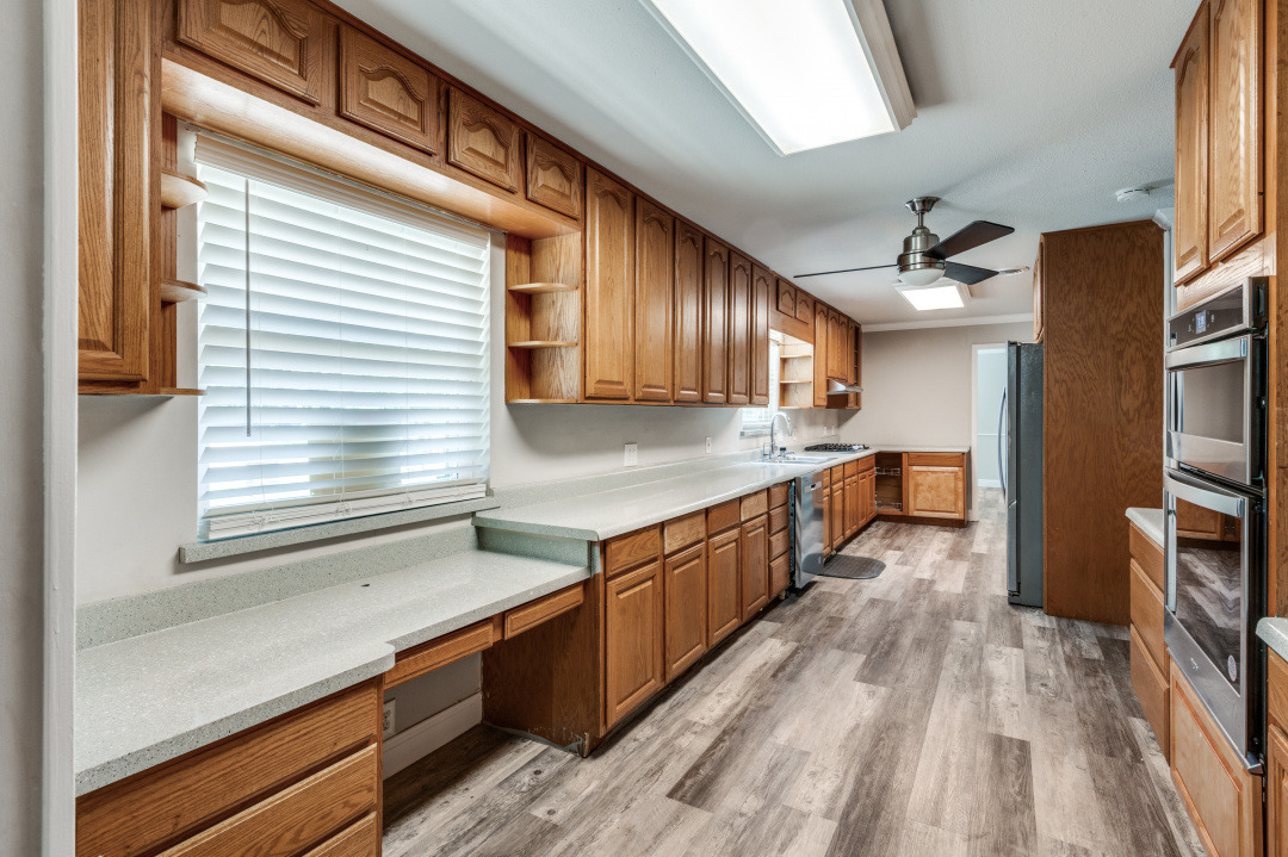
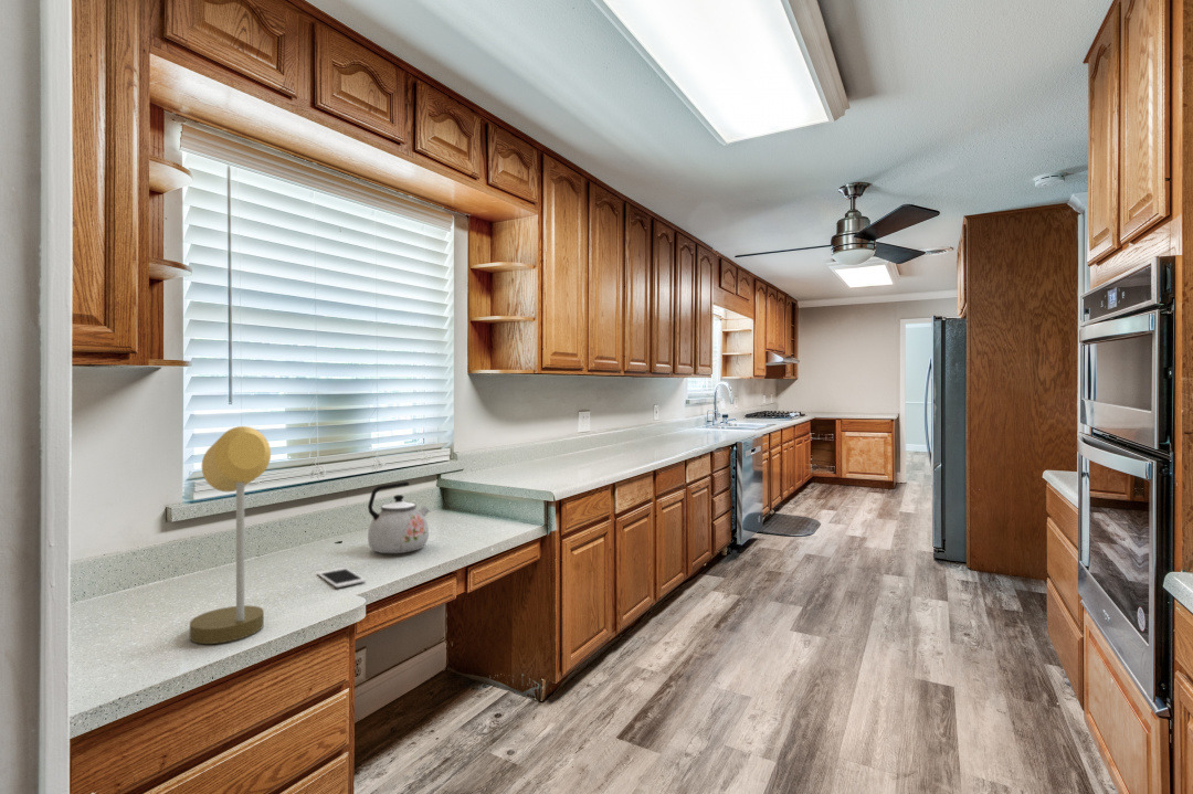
+ cell phone [316,567,367,589]
+ kettle [367,480,431,554]
+ desk lamp [189,425,272,645]
